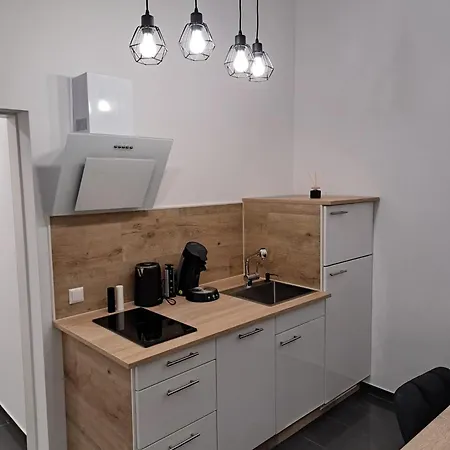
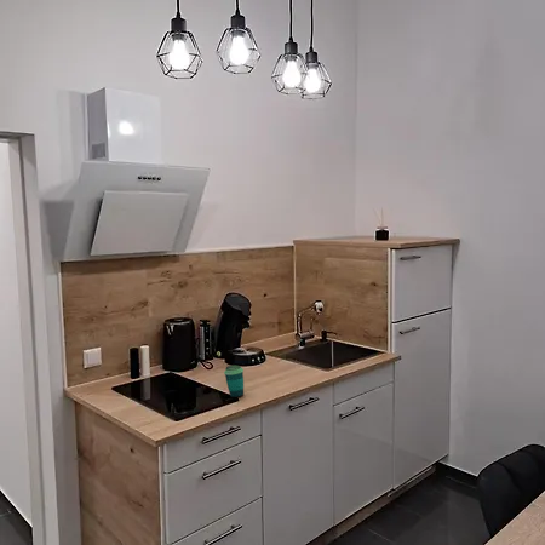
+ cup [223,365,245,398]
